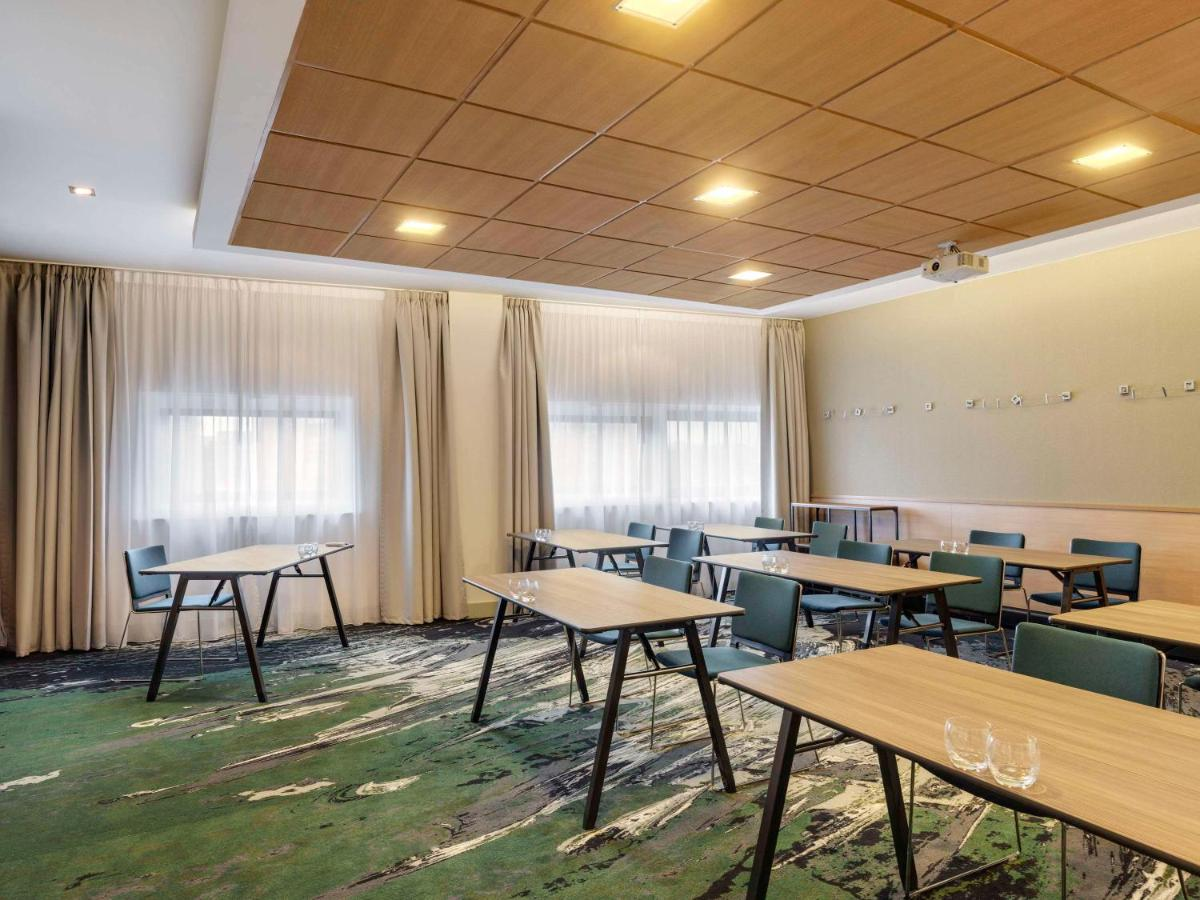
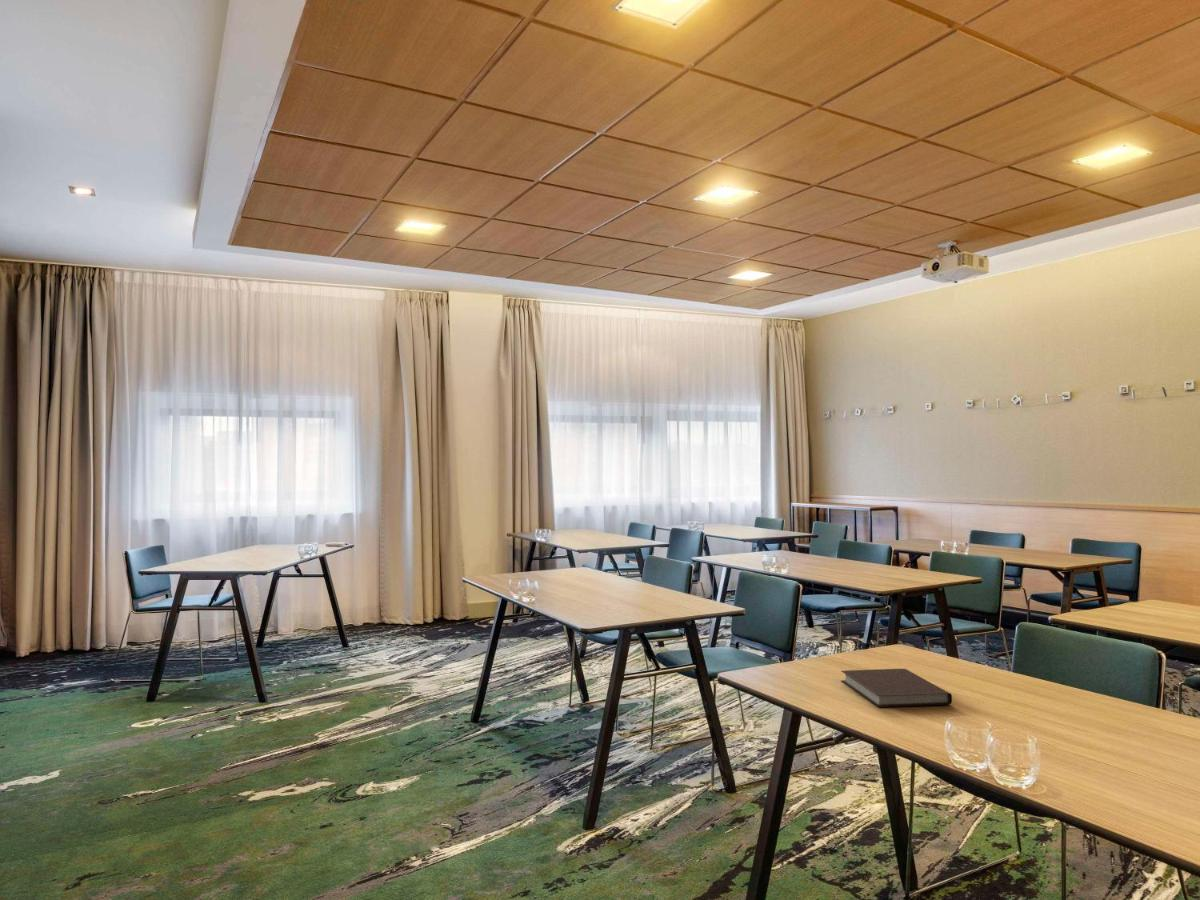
+ notebook [840,668,953,708]
